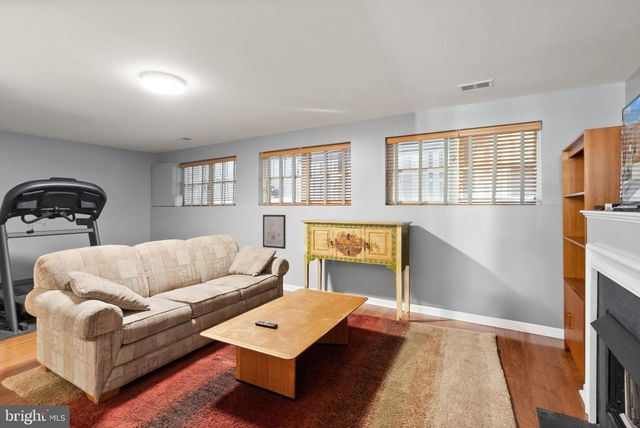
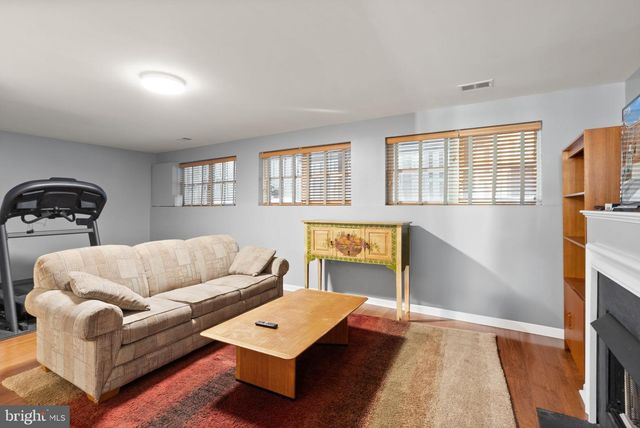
- wall art [262,214,287,250]
